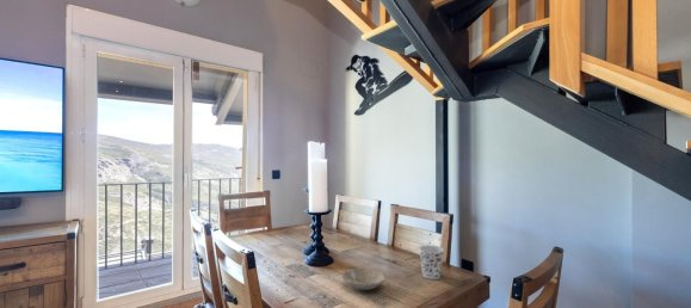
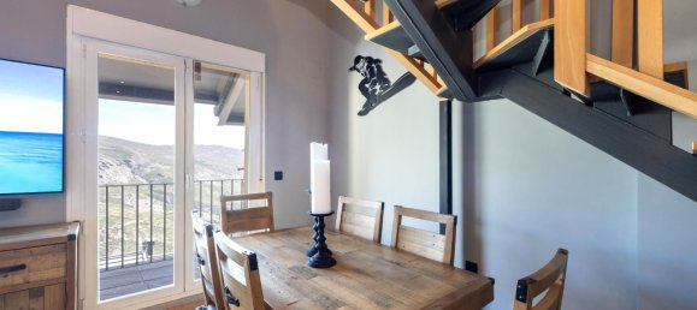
- cup [418,244,445,281]
- bowl [340,267,387,291]
